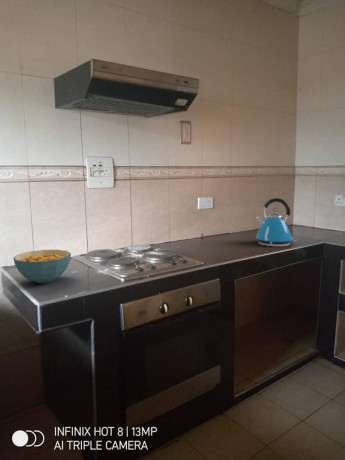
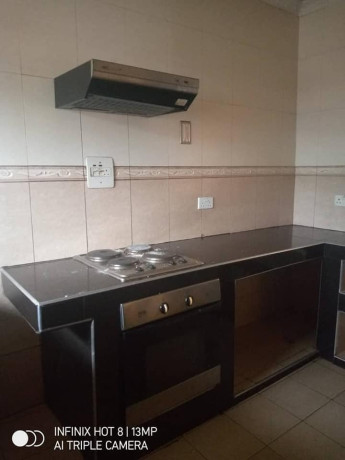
- cereal bowl [12,249,72,284]
- kettle [255,197,298,247]
